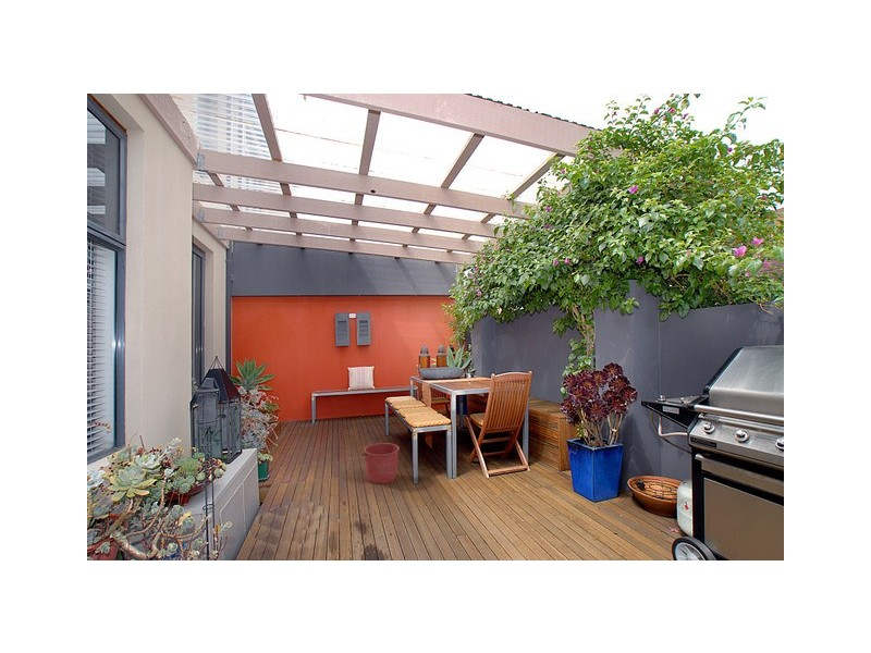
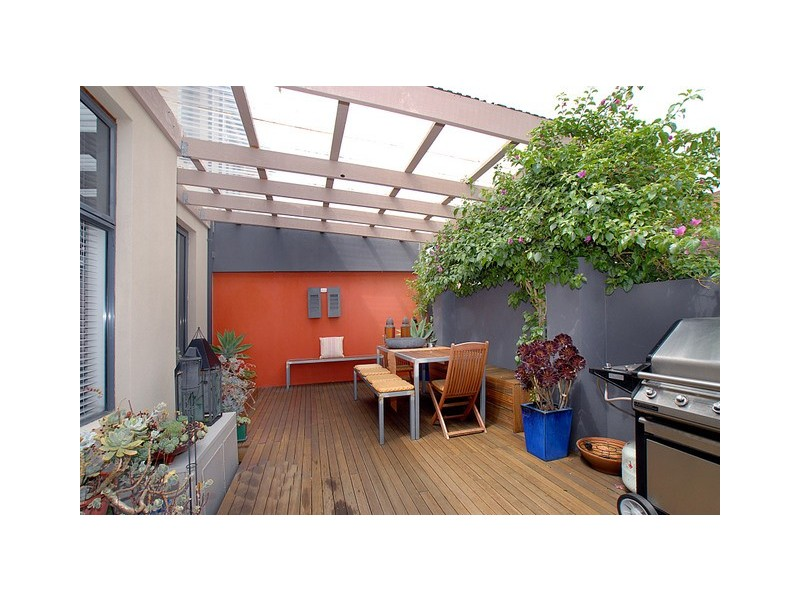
- bucket [361,442,401,484]
